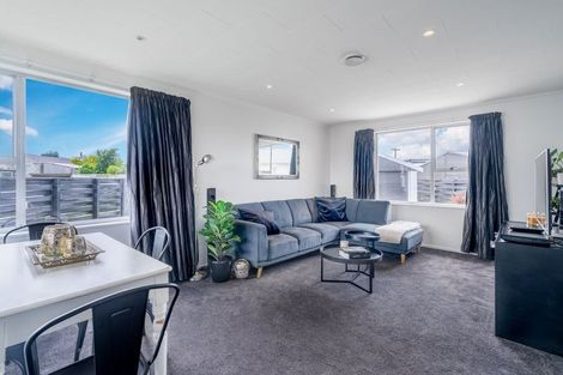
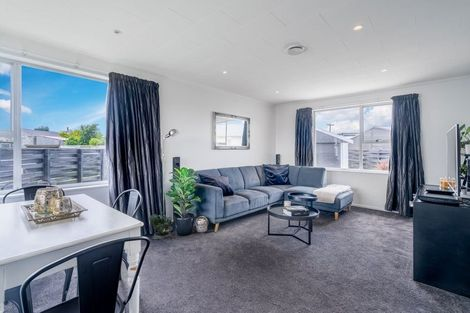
+ potted plant [148,211,174,240]
